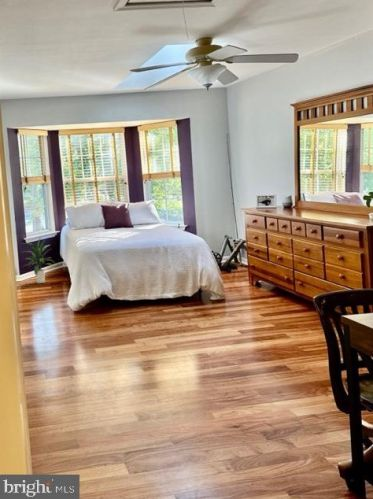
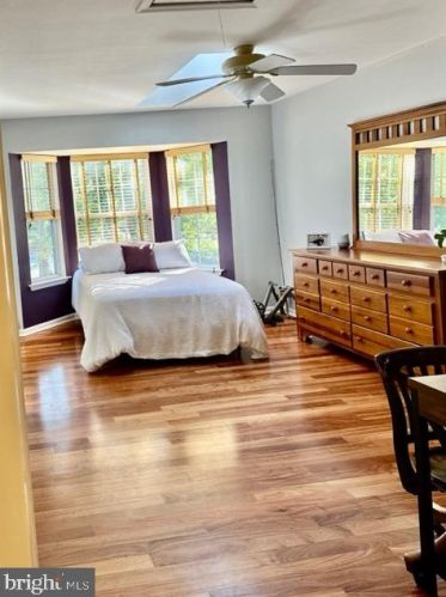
- indoor plant [21,236,55,284]
